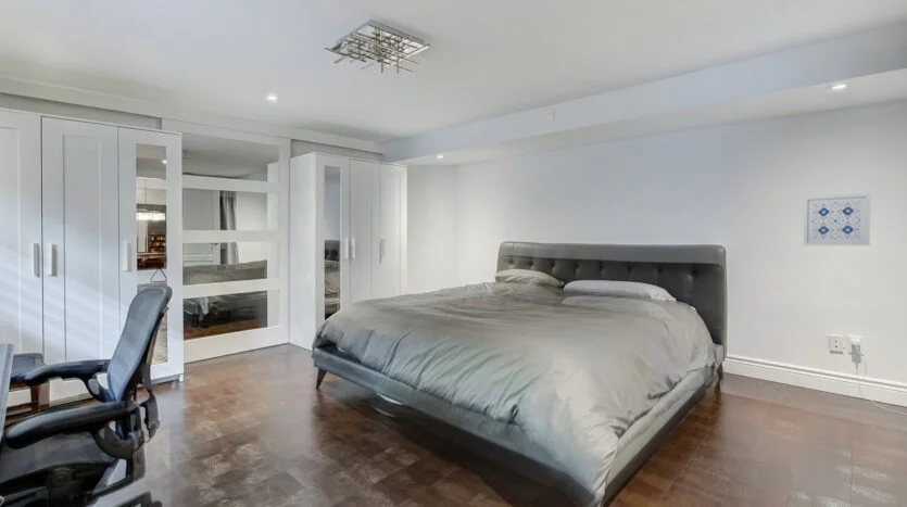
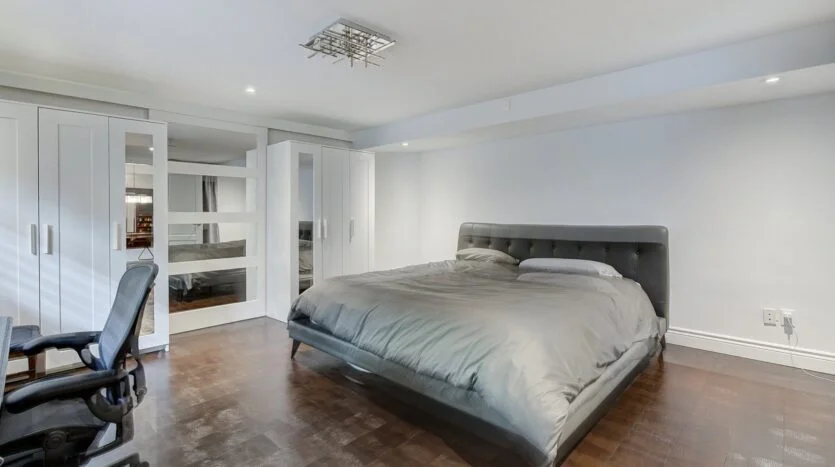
- wall art [803,192,871,246]
